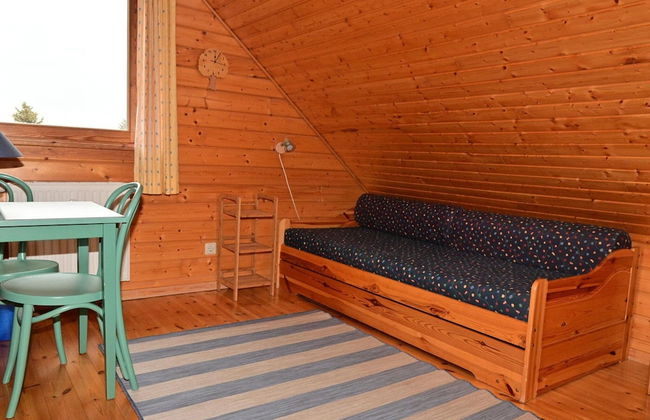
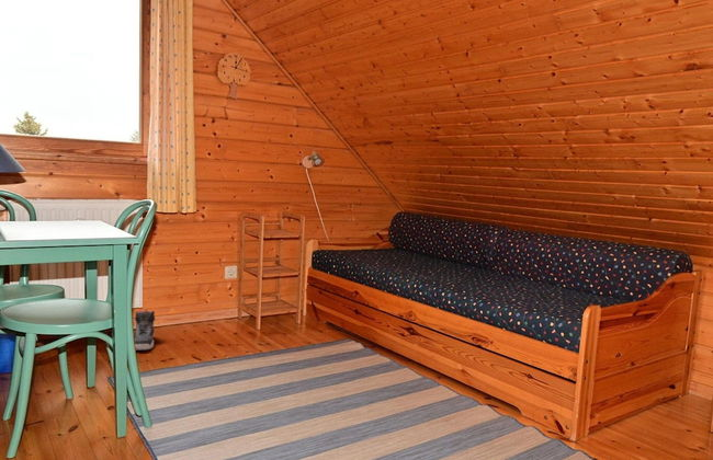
+ sneaker [133,309,156,350]
